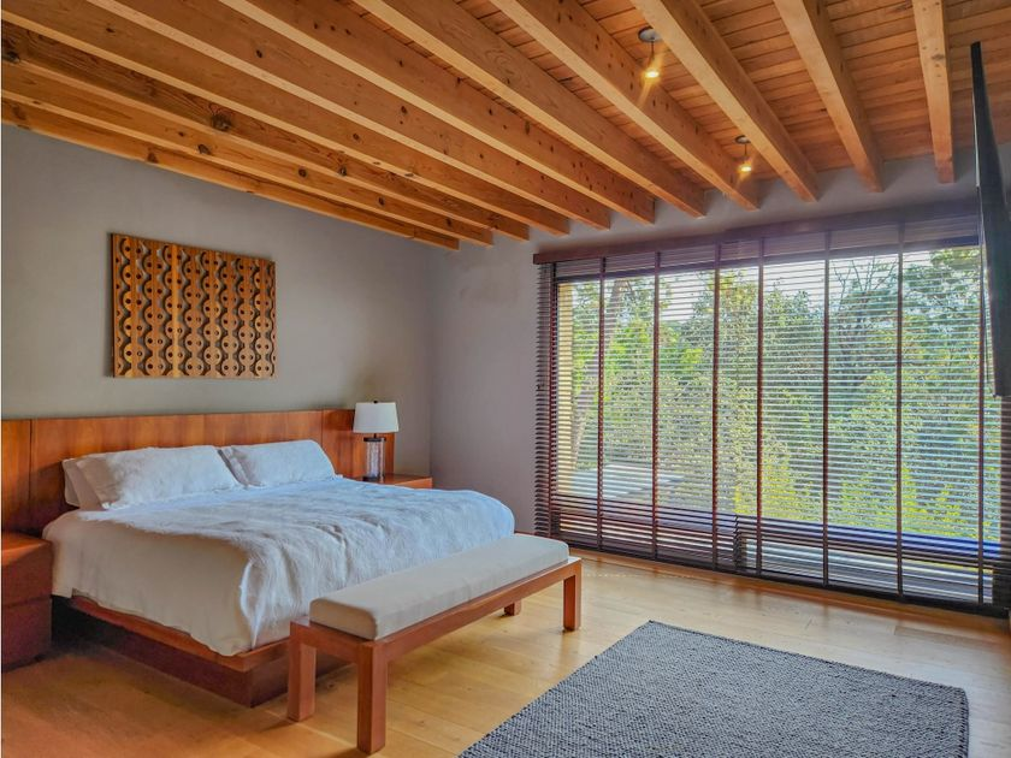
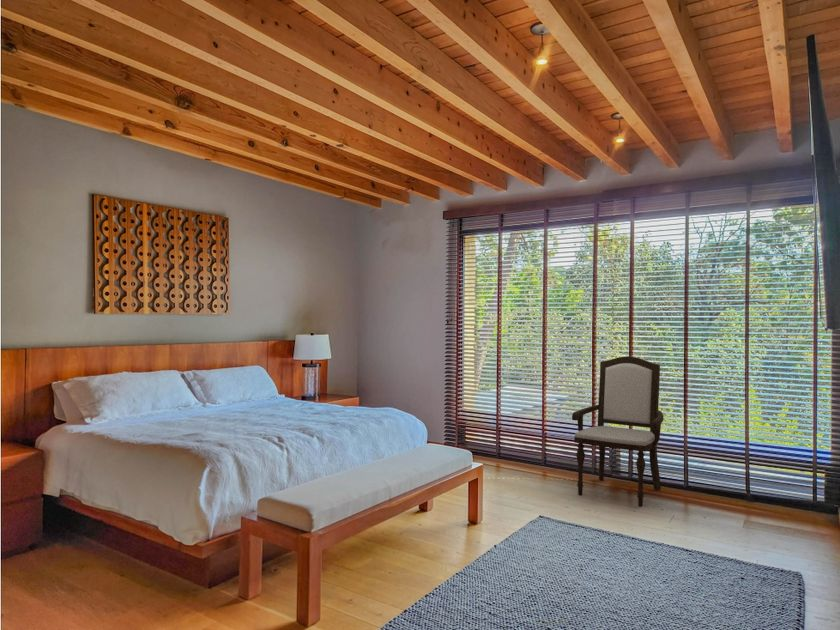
+ armchair [571,355,665,507]
